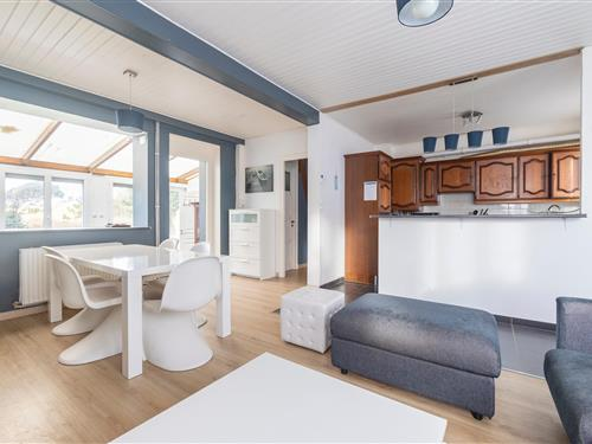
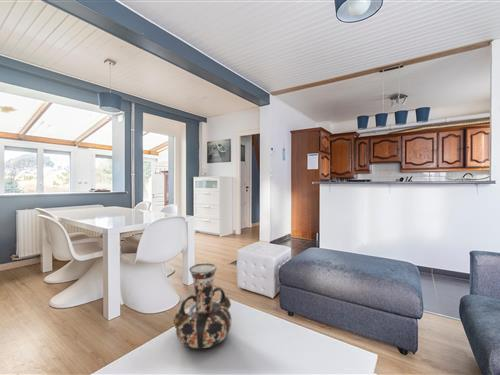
+ decorative vase [172,263,232,350]
